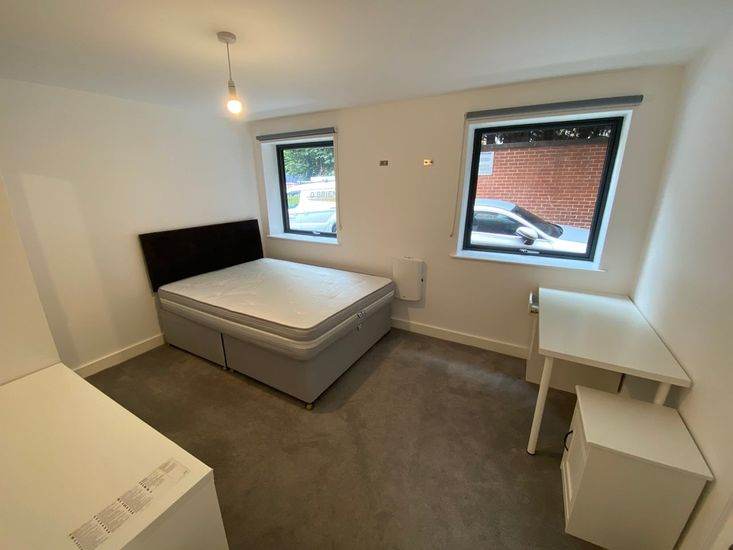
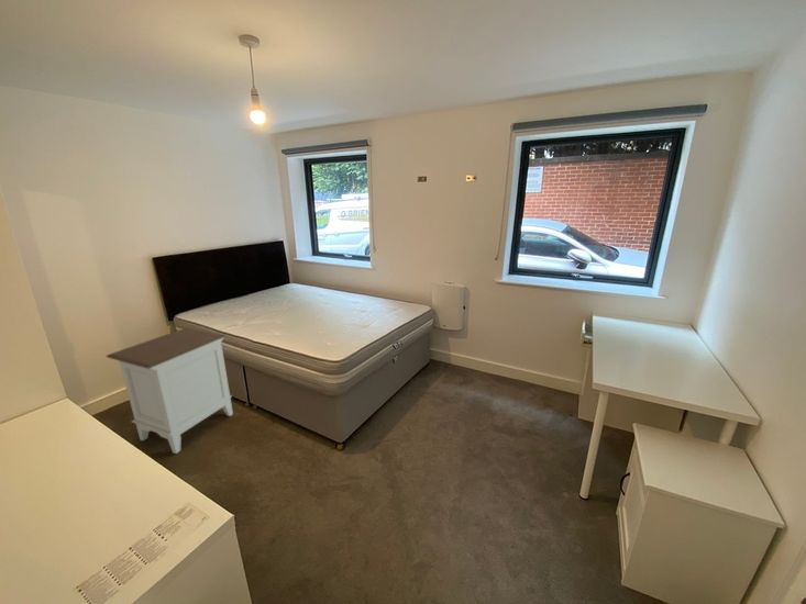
+ nightstand [104,326,234,455]
